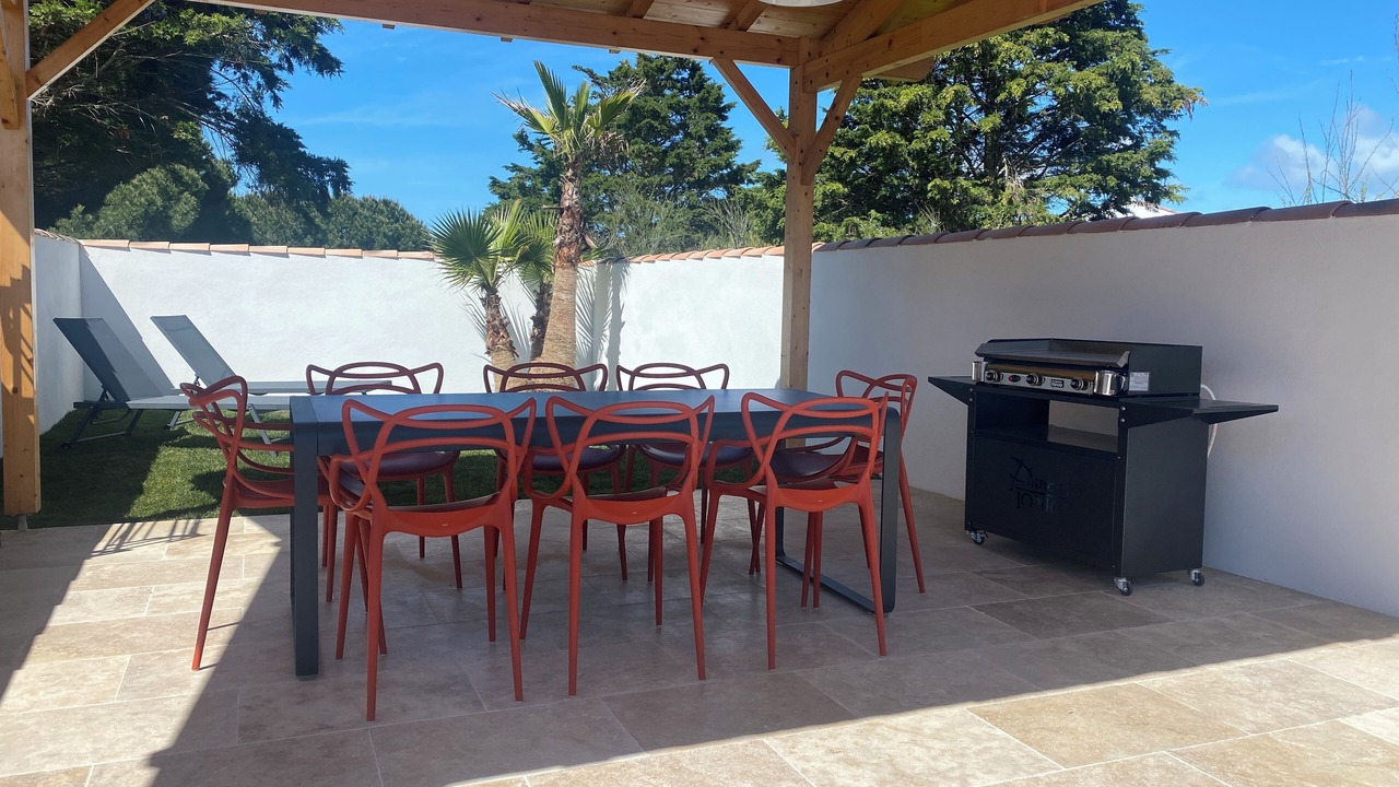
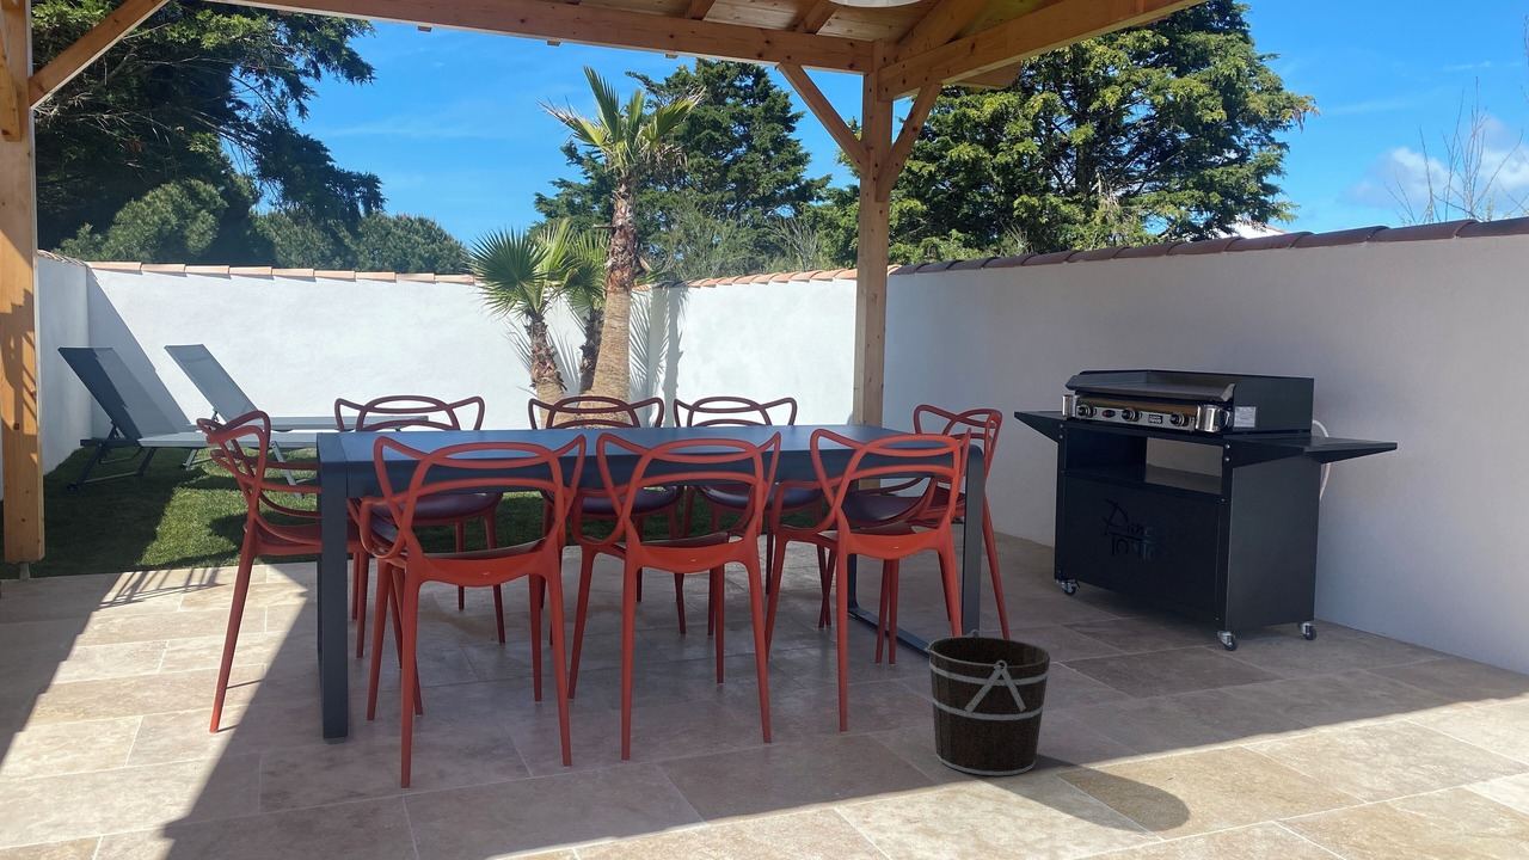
+ bucket [923,628,1051,776]
